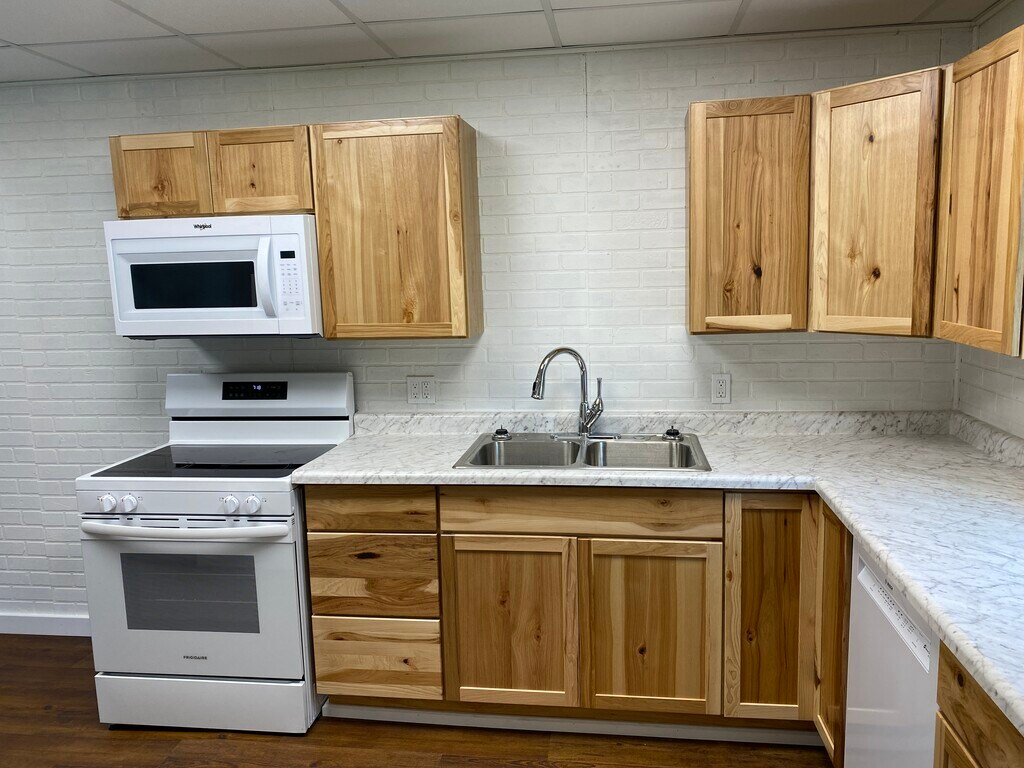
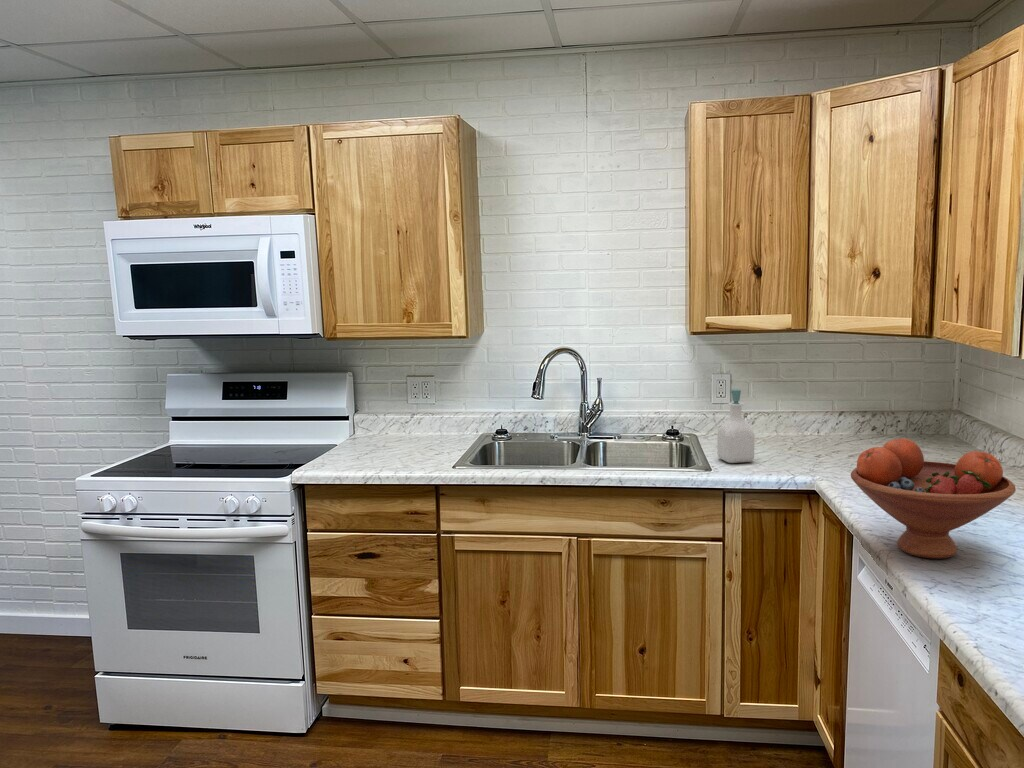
+ fruit bowl [850,437,1016,560]
+ soap bottle [716,388,755,464]
